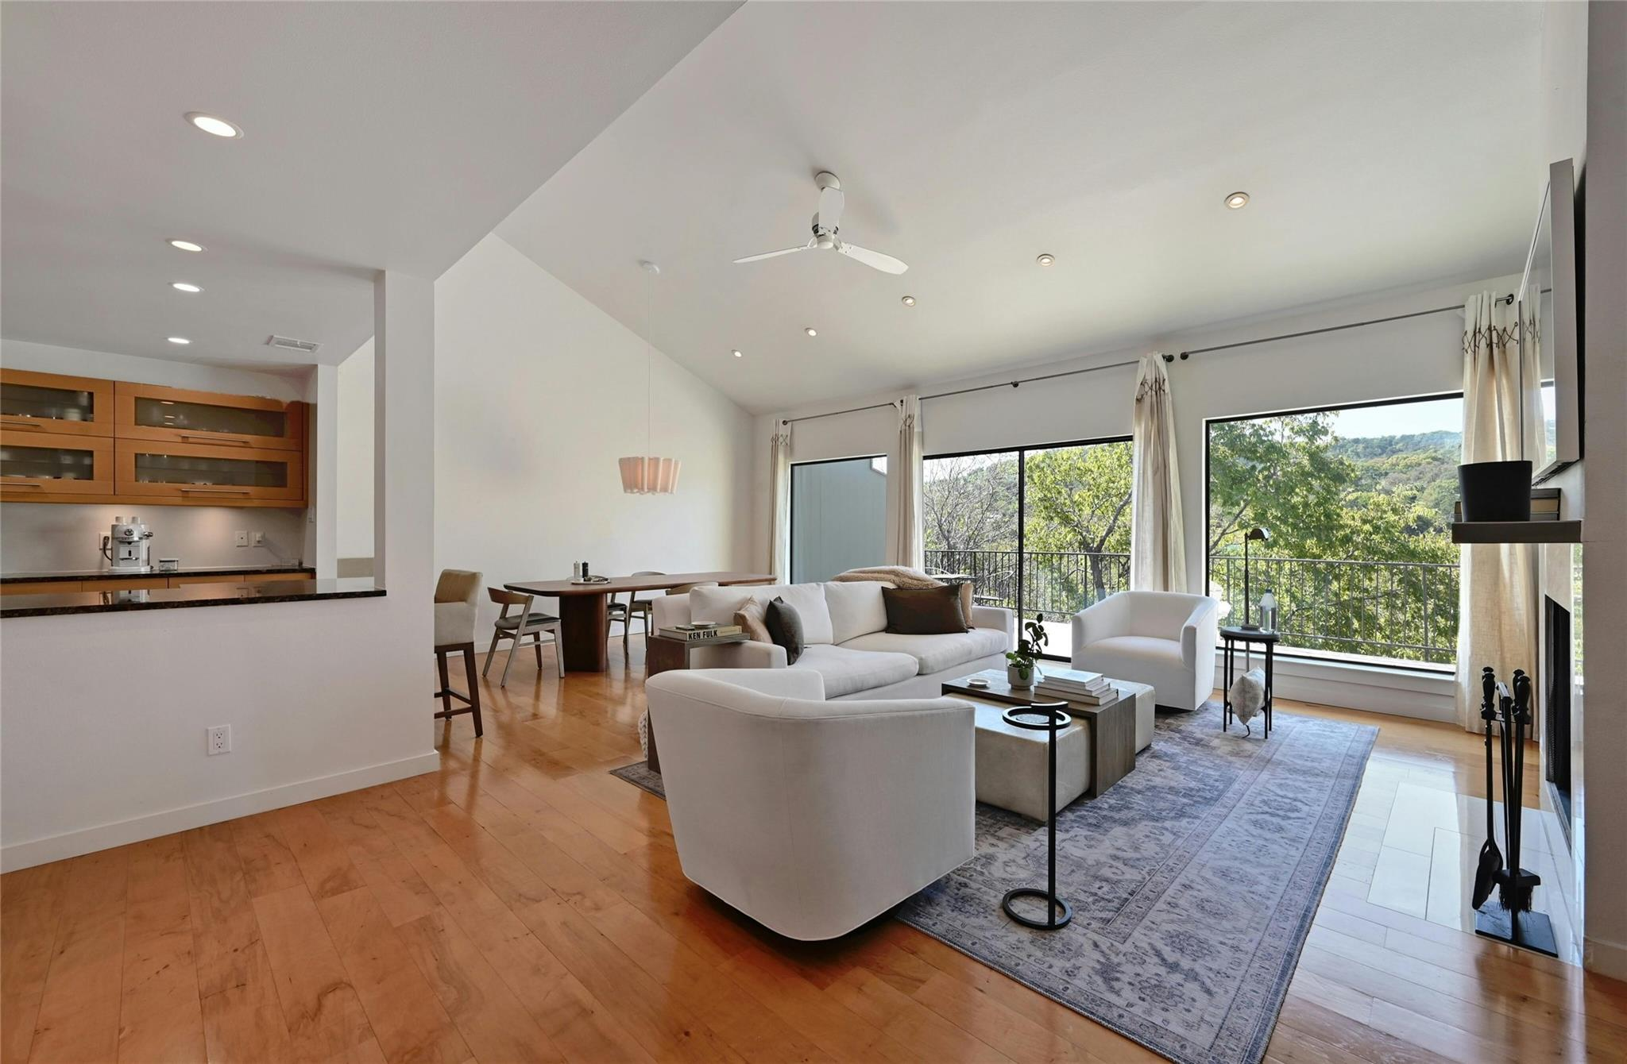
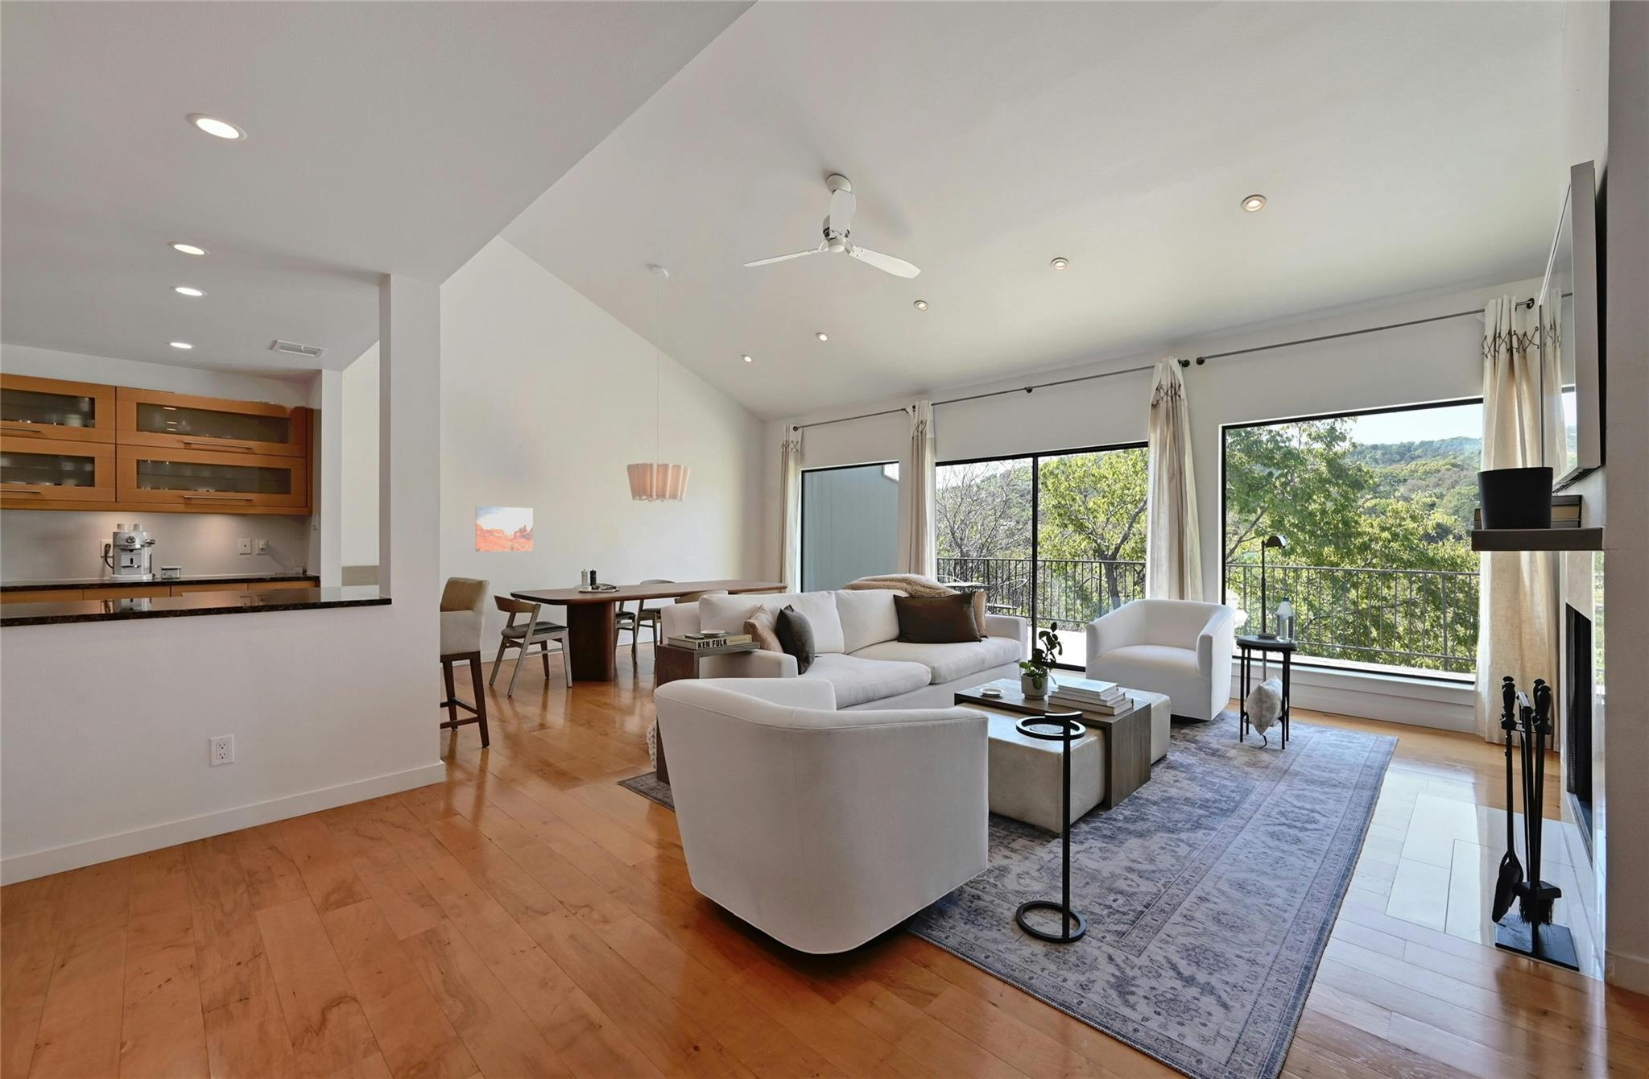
+ wall art [475,506,533,553]
